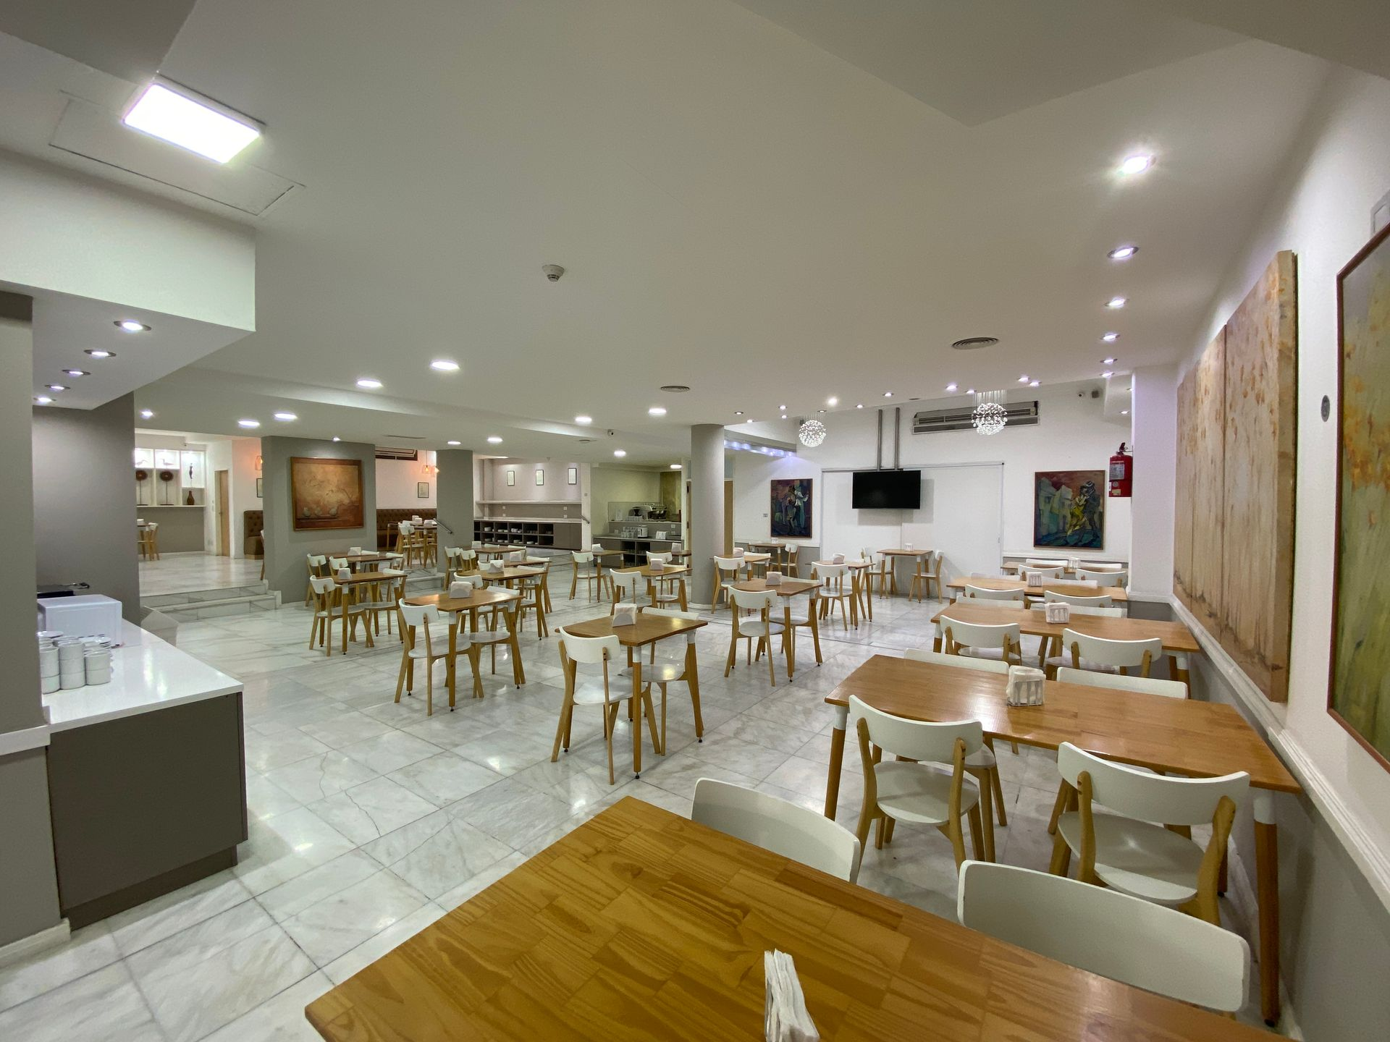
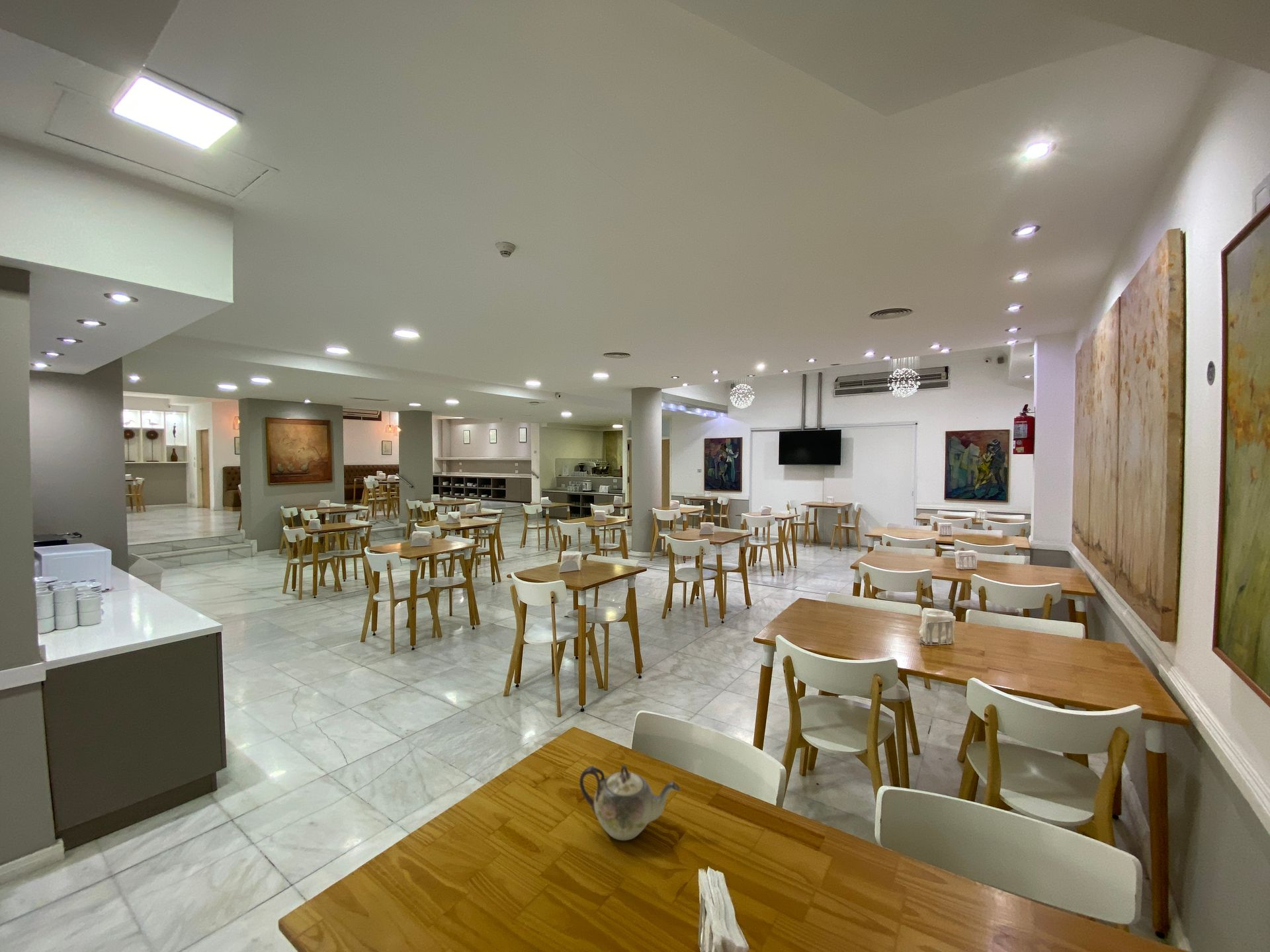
+ teapot [579,764,681,841]
